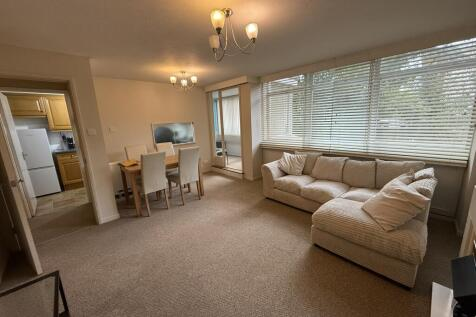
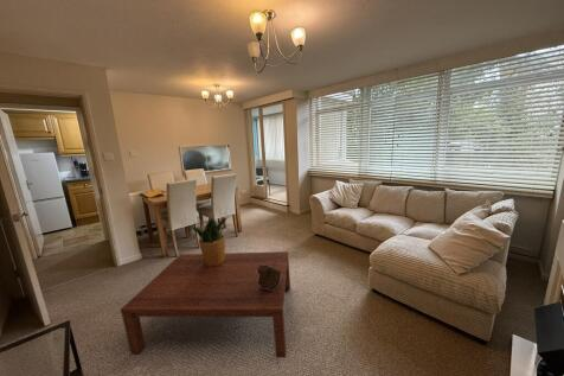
+ coffee table [120,250,291,358]
+ potted plant [187,216,232,267]
+ architectural model [257,265,281,289]
